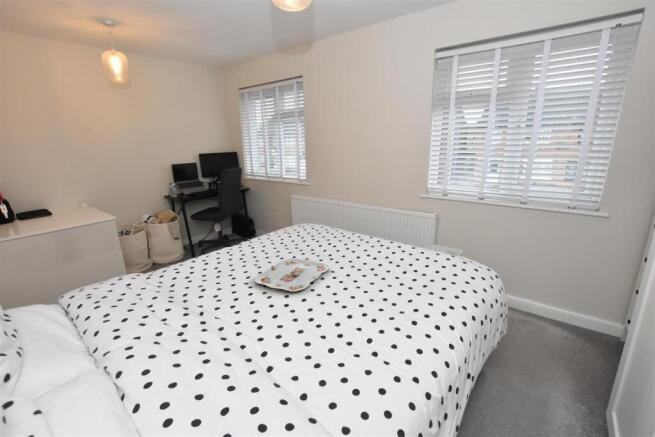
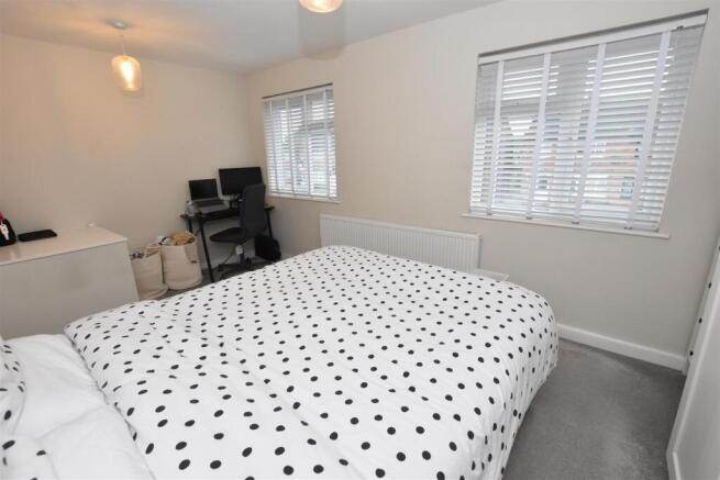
- serving tray [254,258,330,292]
